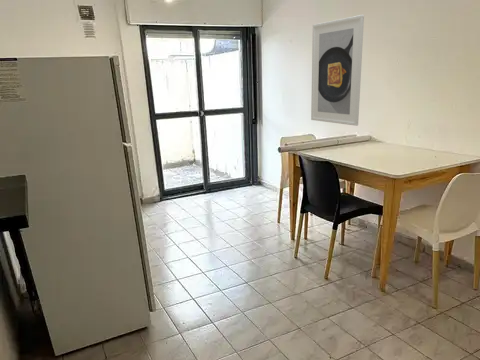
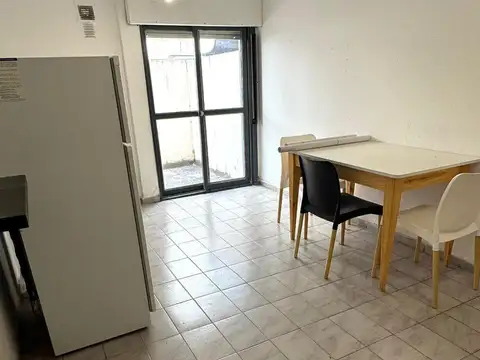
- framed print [310,14,365,127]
